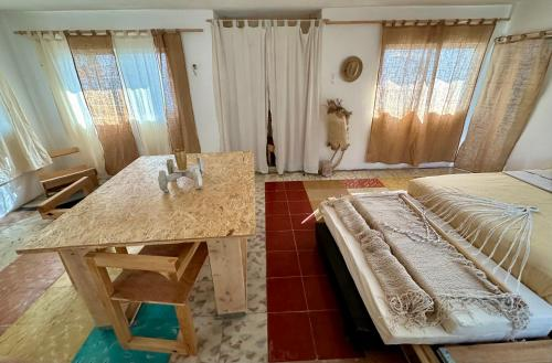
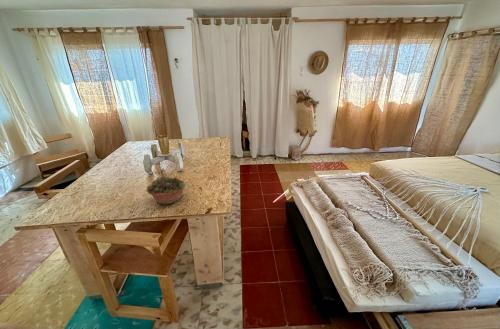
+ succulent planter [146,167,188,205]
